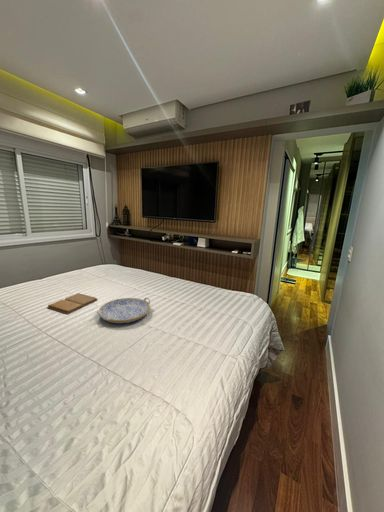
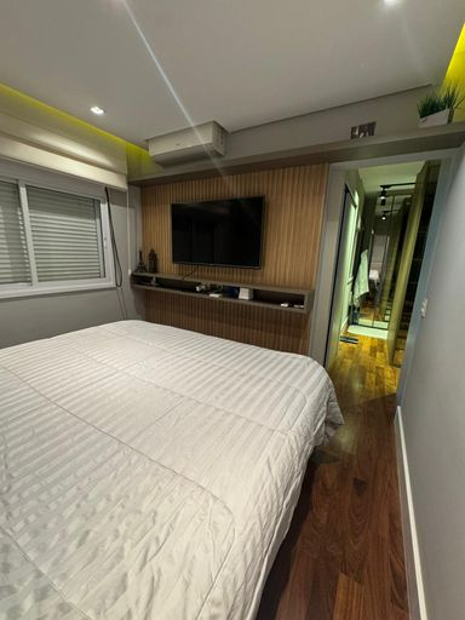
- book [46,292,99,315]
- serving tray [96,297,151,324]
